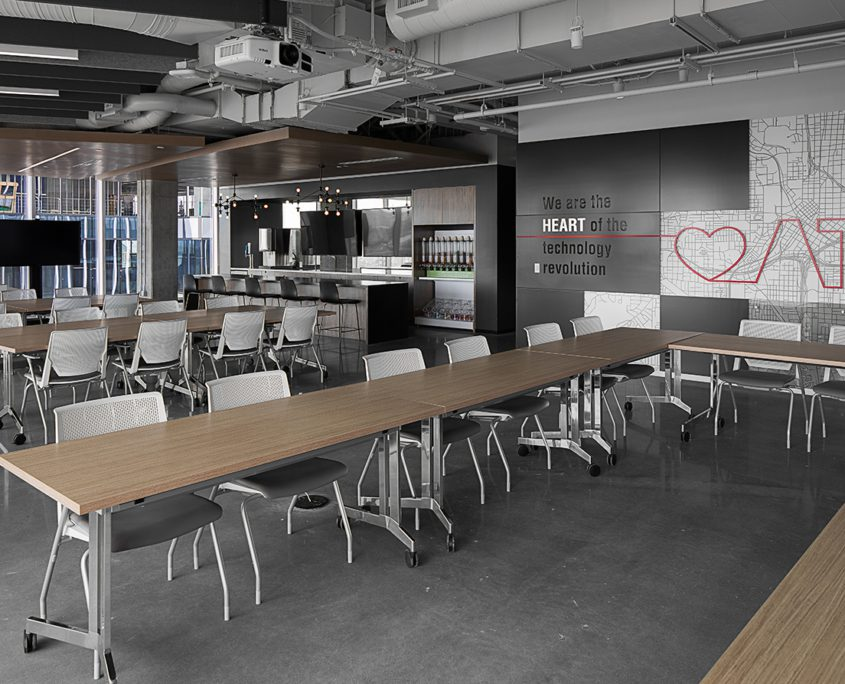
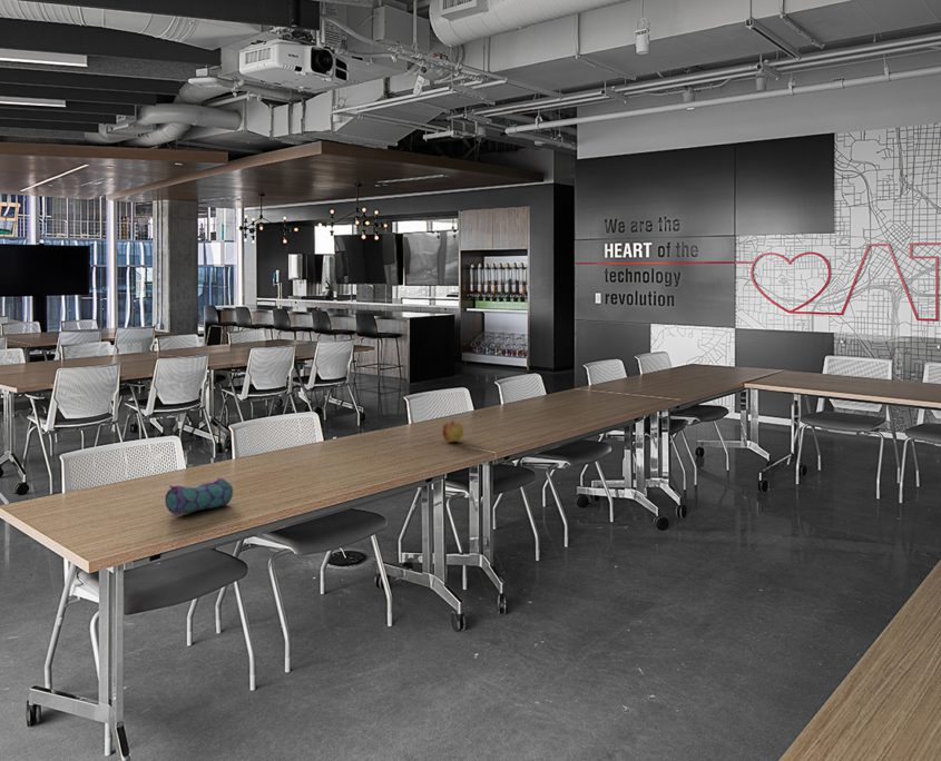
+ pencil case [164,476,234,516]
+ apple [441,419,464,443]
